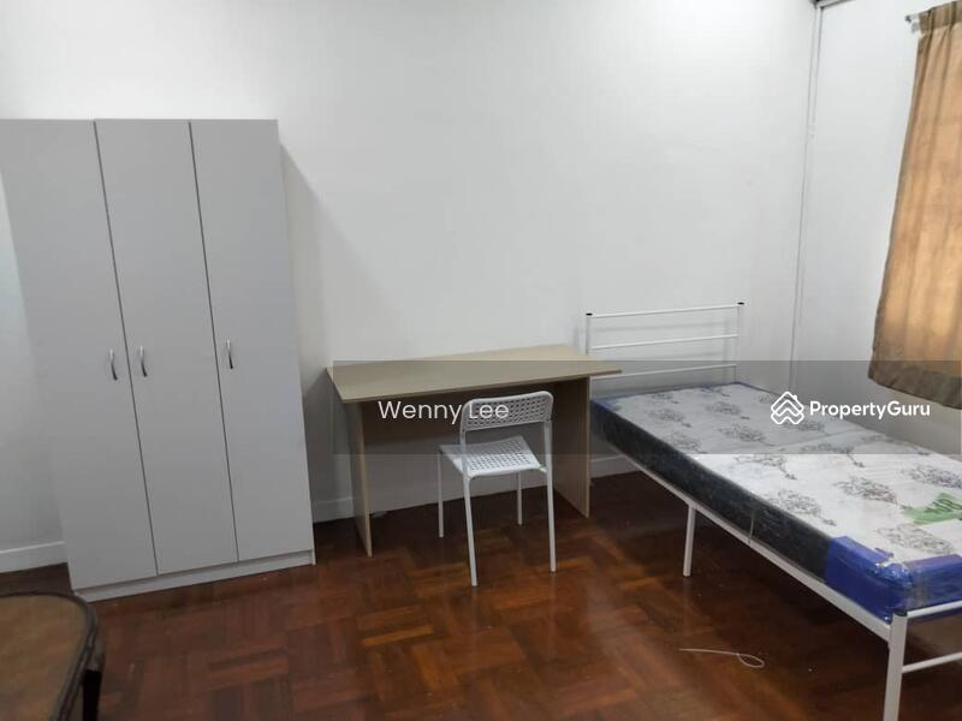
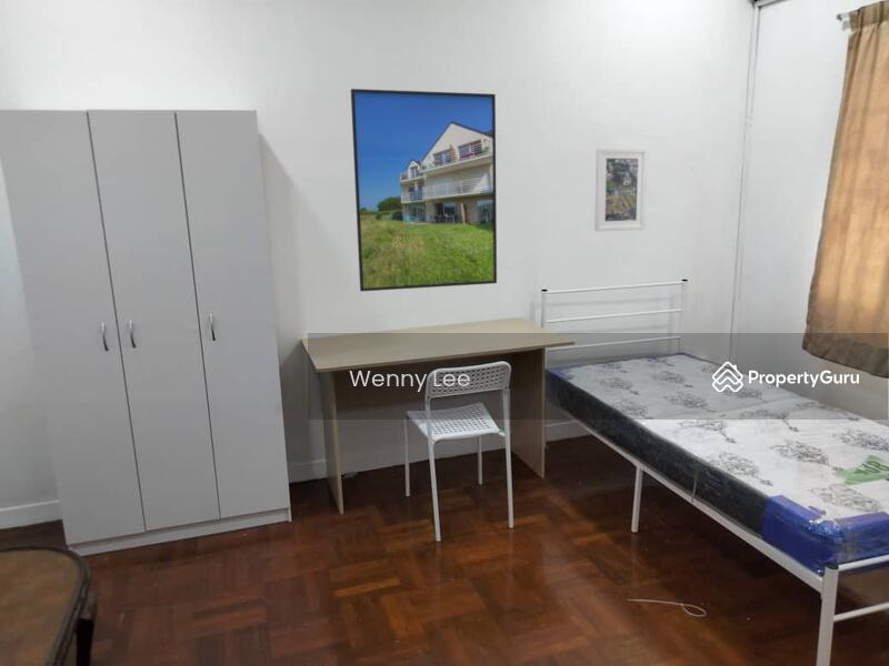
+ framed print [593,147,649,233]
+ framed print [350,88,498,292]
